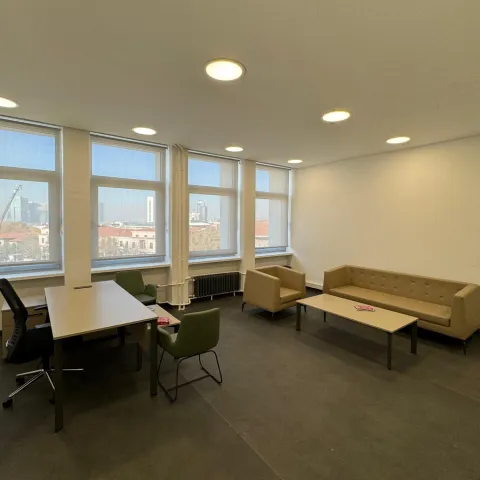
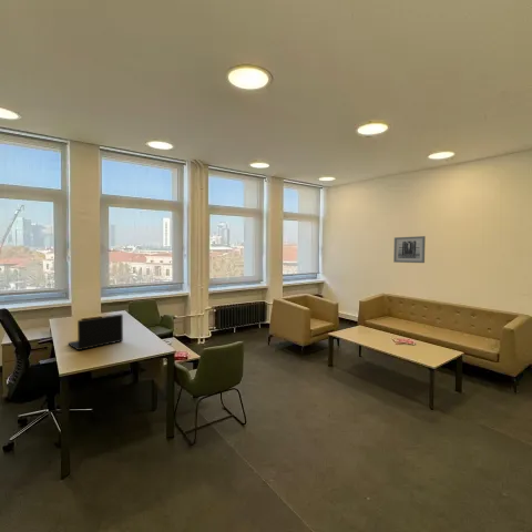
+ wall art [392,235,427,264]
+ laptop [66,313,124,351]
